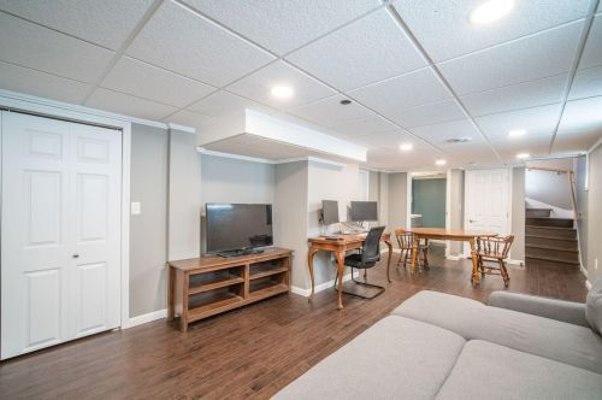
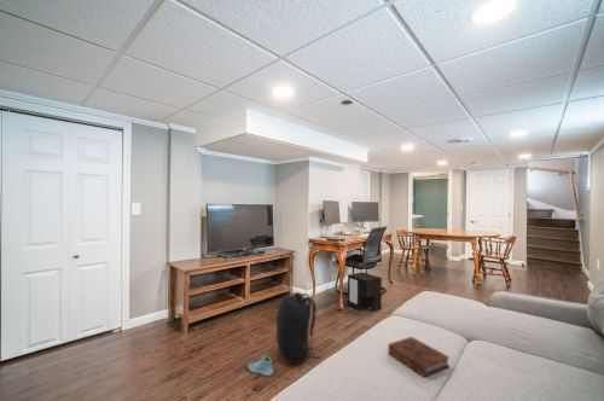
+ sneaker [246,353,274,377]
+ book [387,336,451,378]
+ backpack [275,291,321,365]
+ speaker [347,271,383,313]
